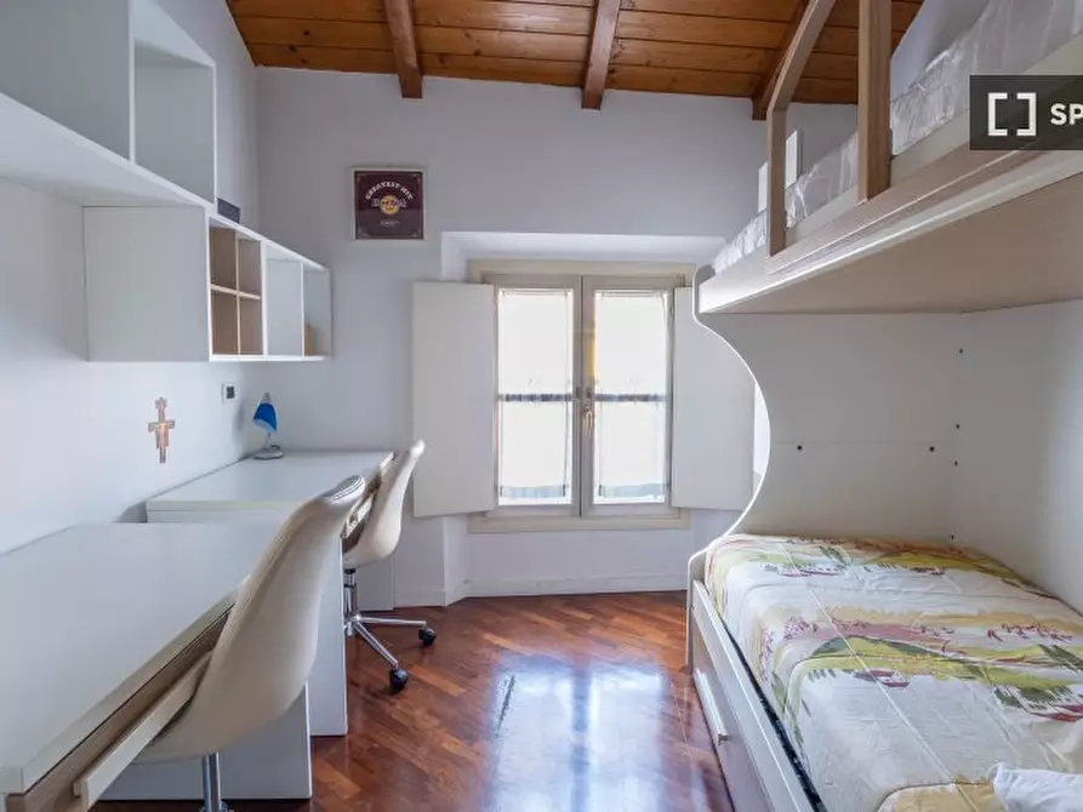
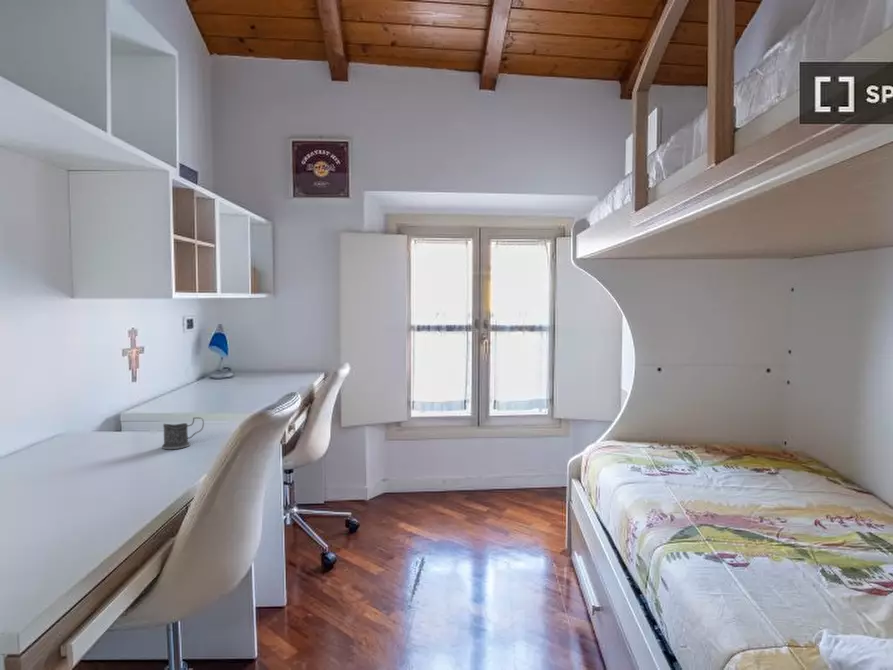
+ mug [161,416,205,450]
